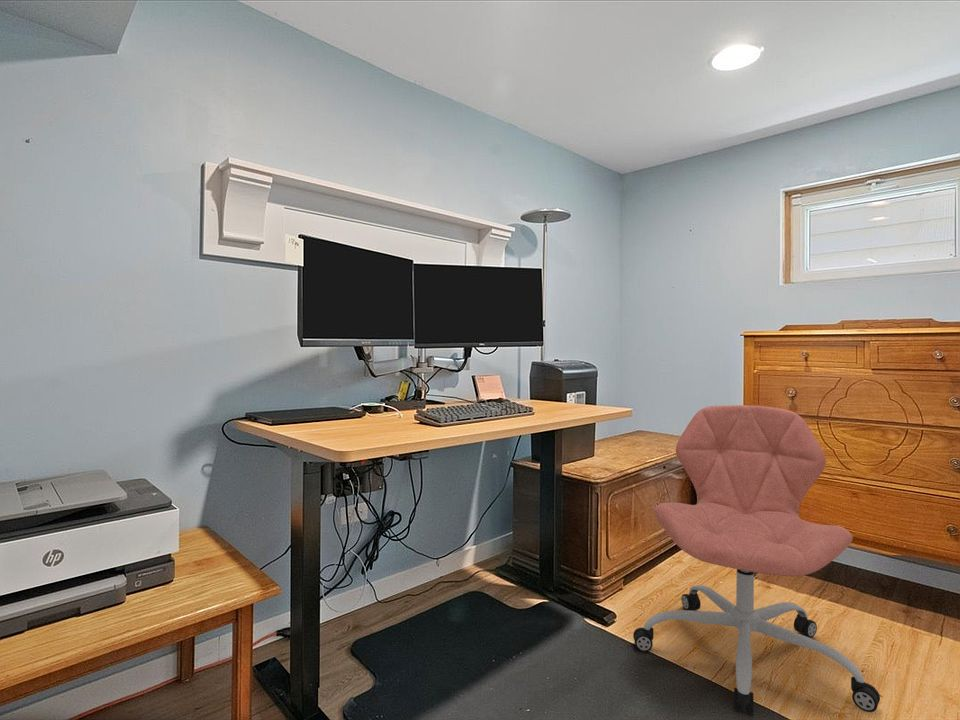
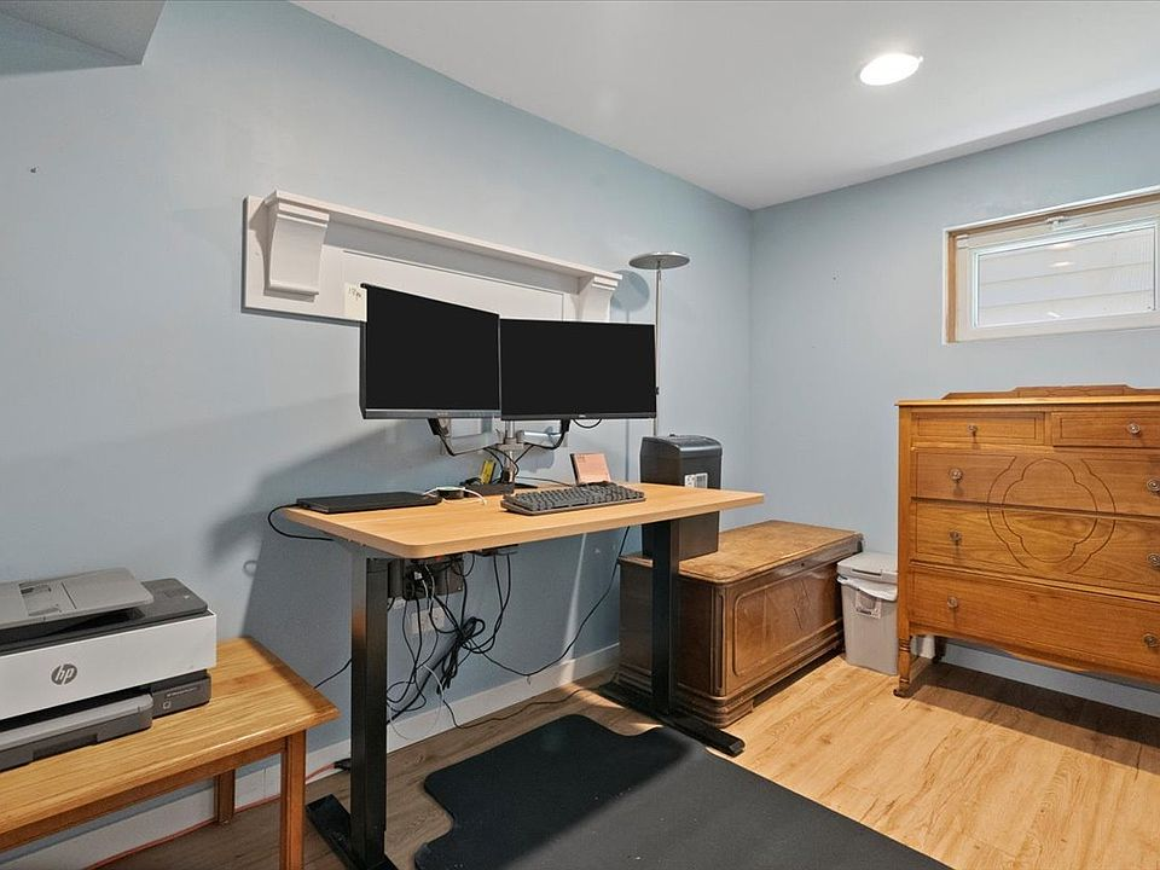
- office chair [632,404,881,717]
